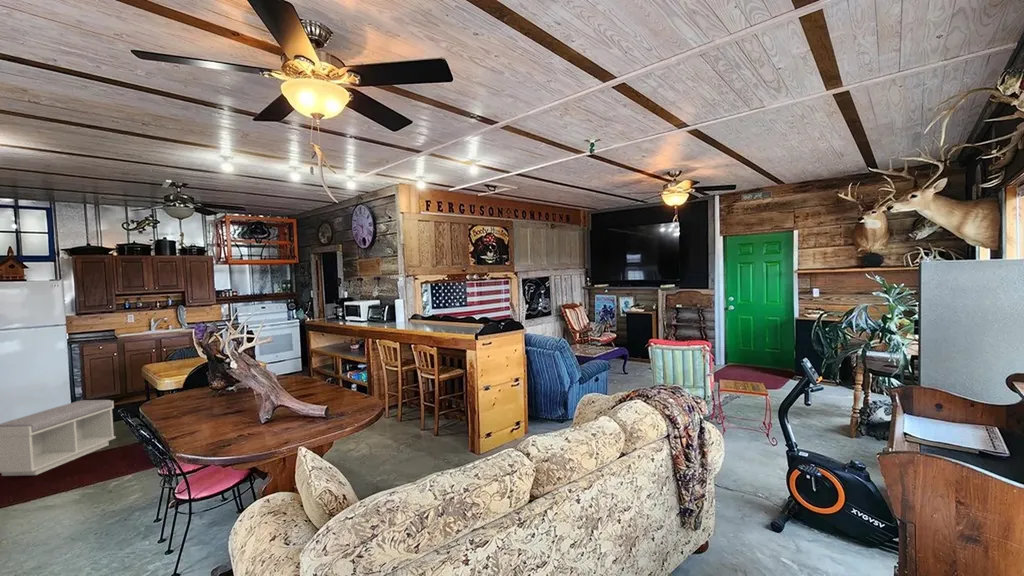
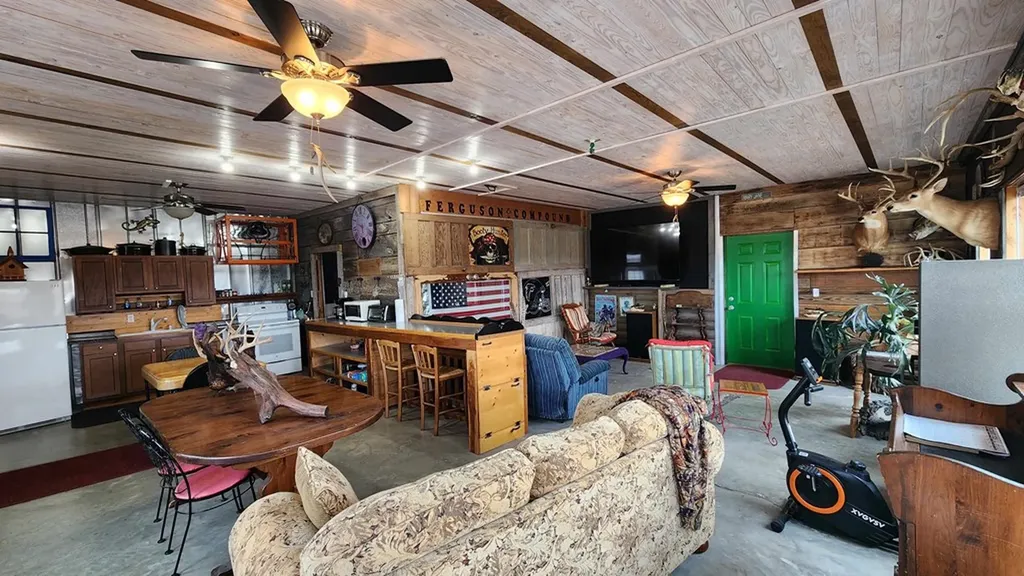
- bench [0,399,117,477]
